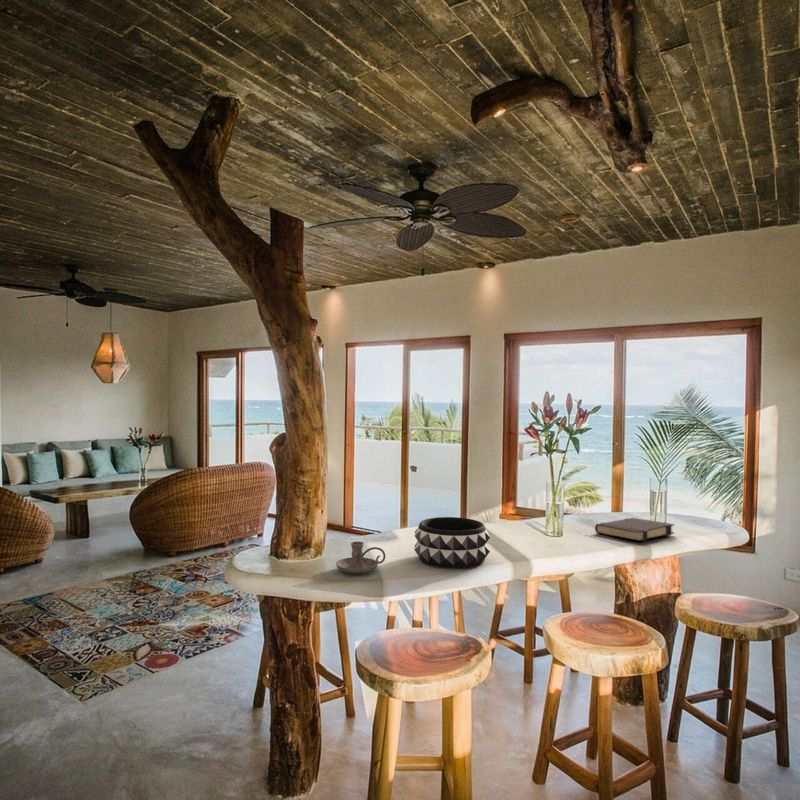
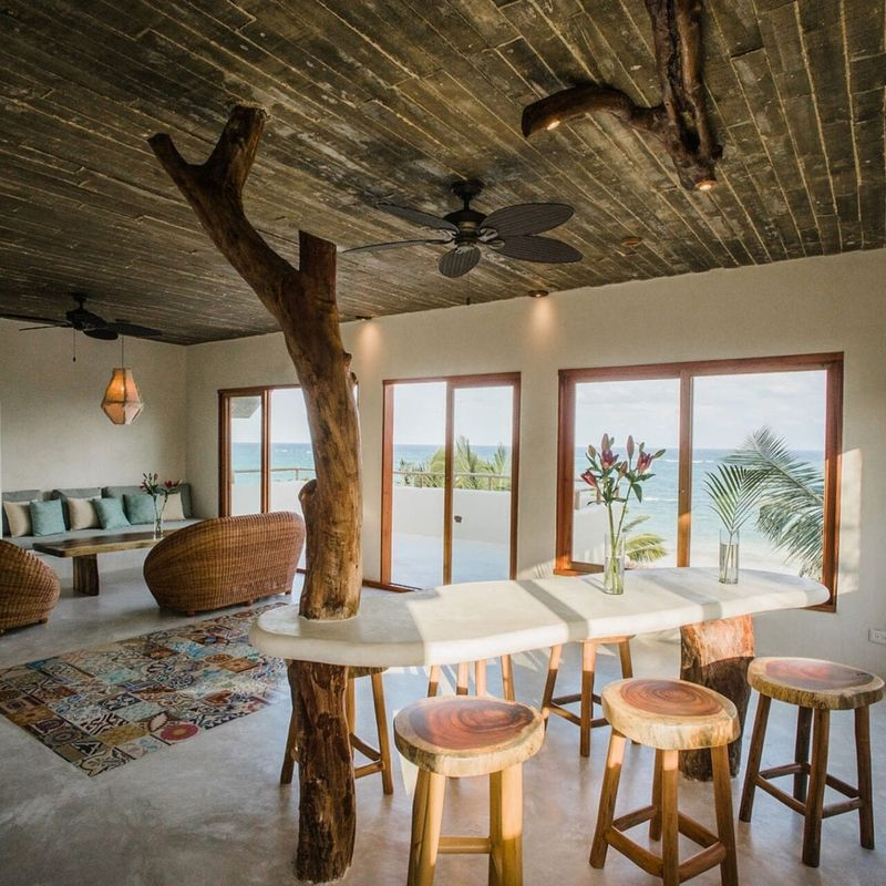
- book [594,517,676,542]
- decorative bowl [413,516,491,570]
- candle holder [335,541,386,574]
